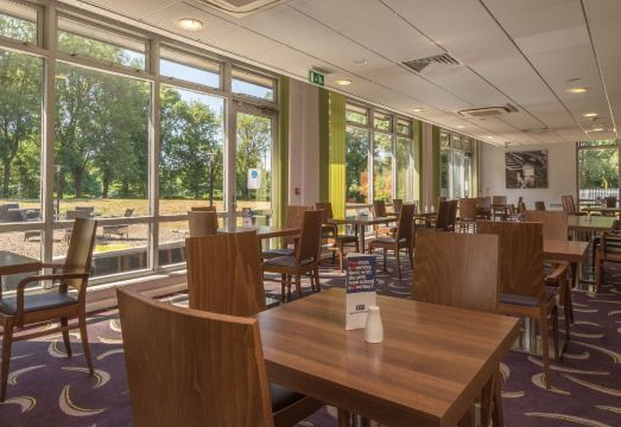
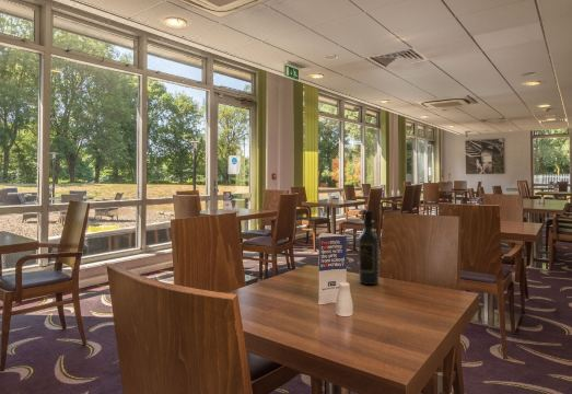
+ wine bottle [358,210,380,286]
